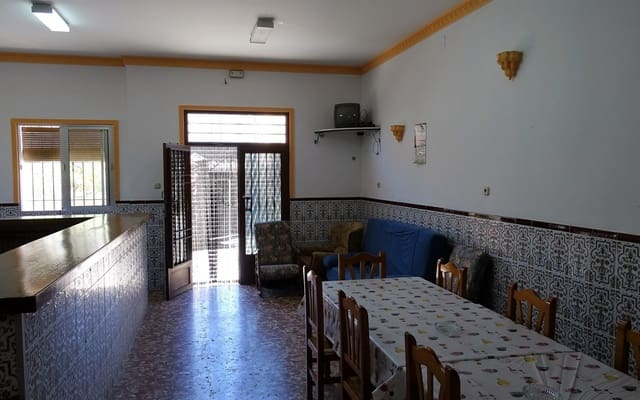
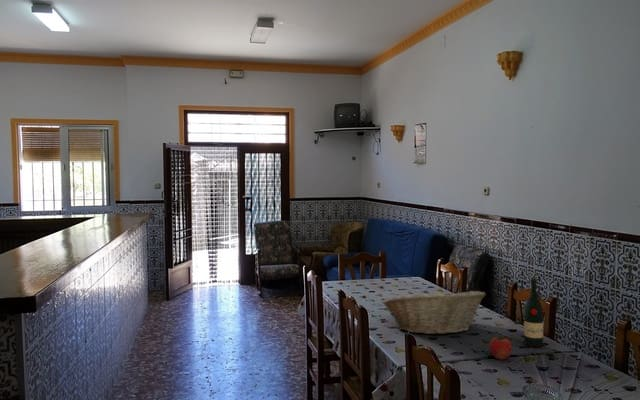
+ fruit basket [381,288,486,335]
+ wine bottle [523,276,544,348]
+ apple [488,333,513,361]
